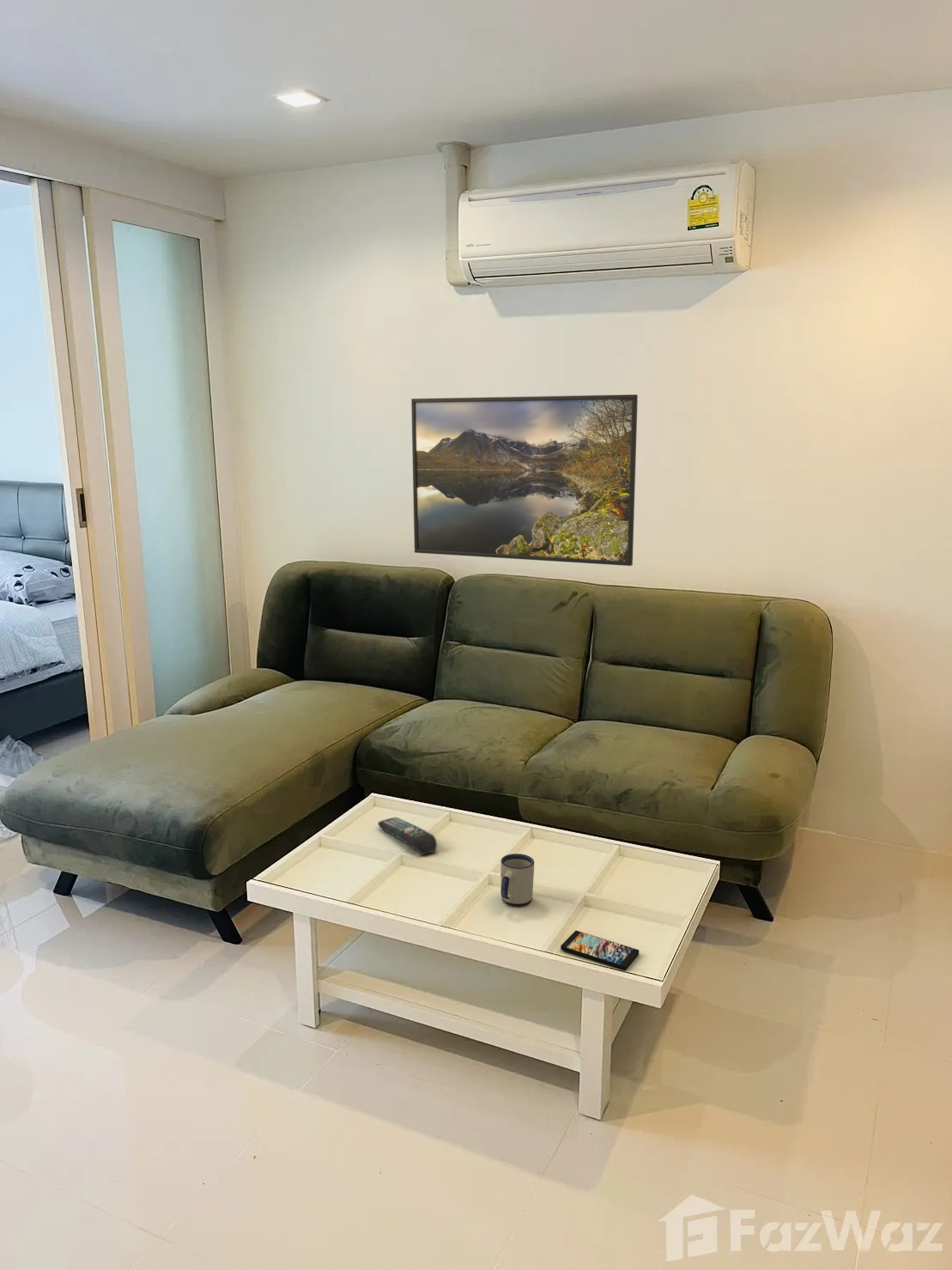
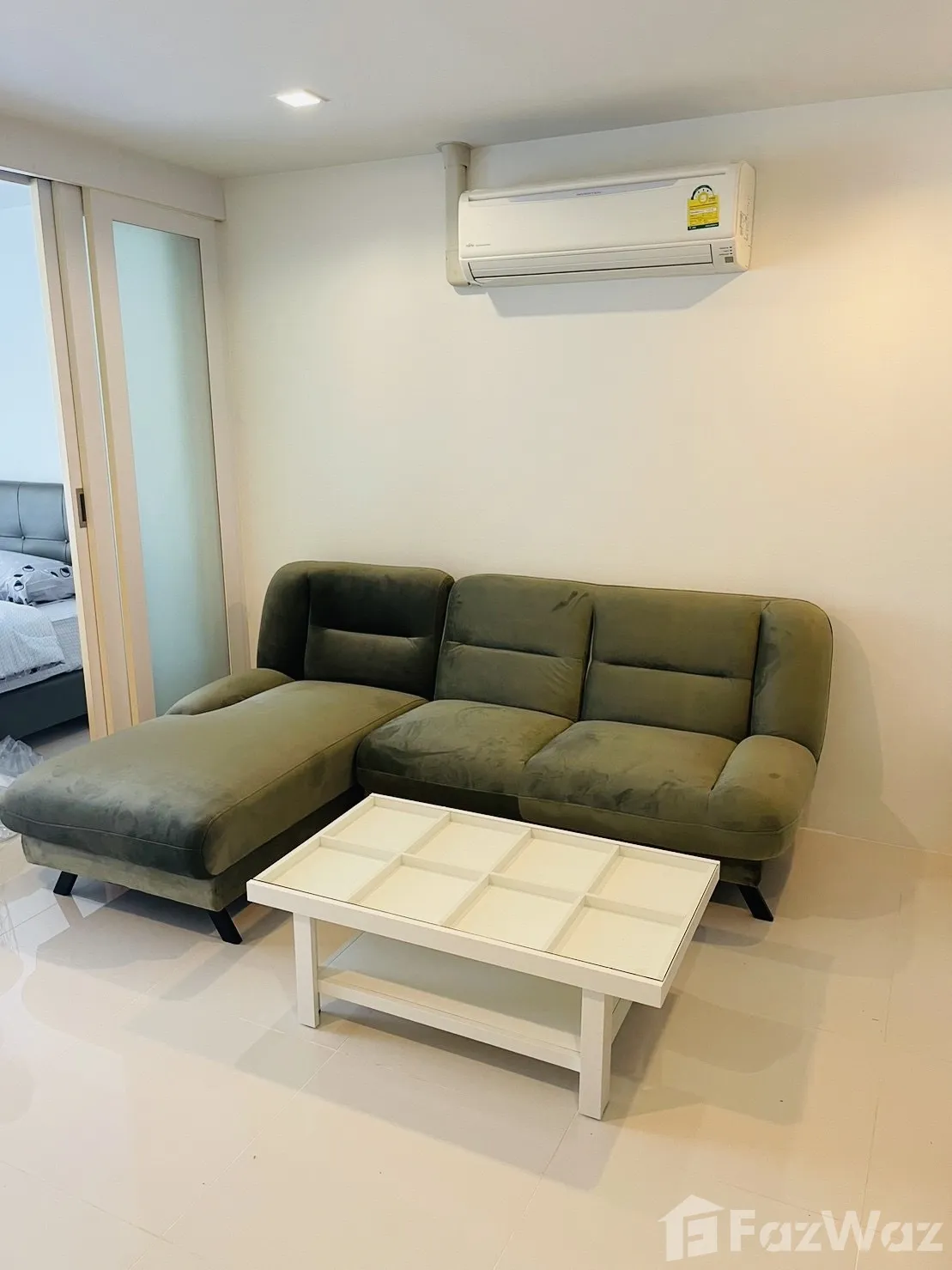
- mug [500,853,535,907]
- smartphone [560,930,640,971]
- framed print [410,393,639,567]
- remote control [377,817,438,856]
